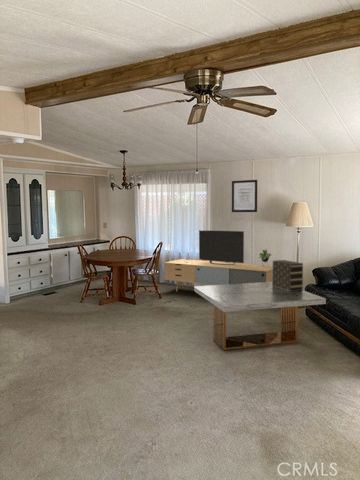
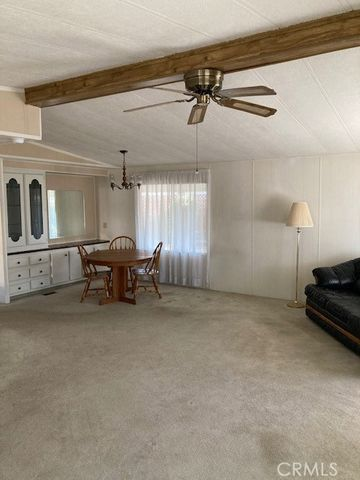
- media console [163,229,273,292]
- coffee table [193,282,327,351]
- decorative box [272,259,304,291]
- wall art [231,179,258,213]
